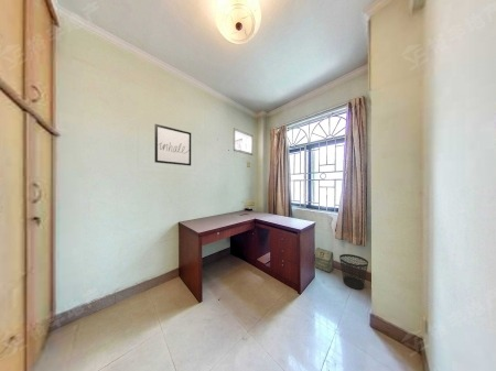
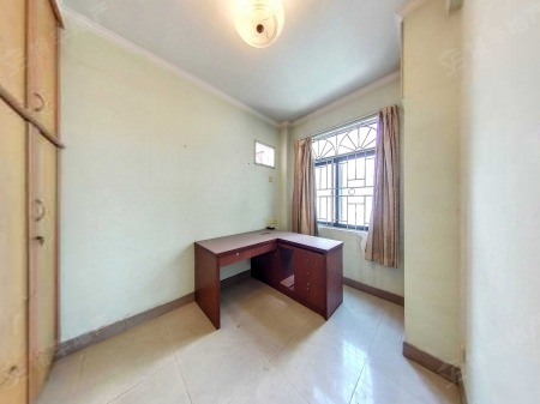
- wastebasket [338,253,369,291]
- wall art [153,123,192,167]
- bag [314,247,334,273]
